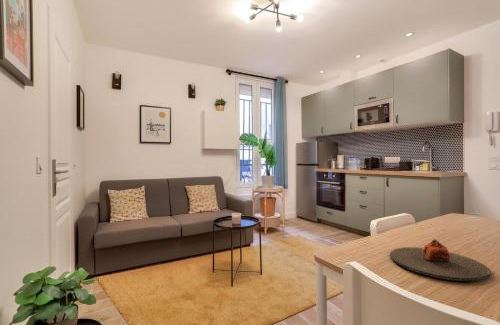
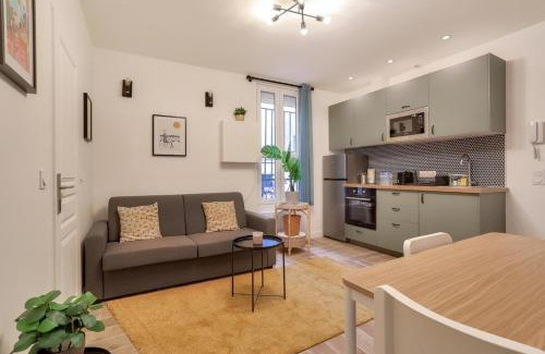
- plate [389,238,492,282]
